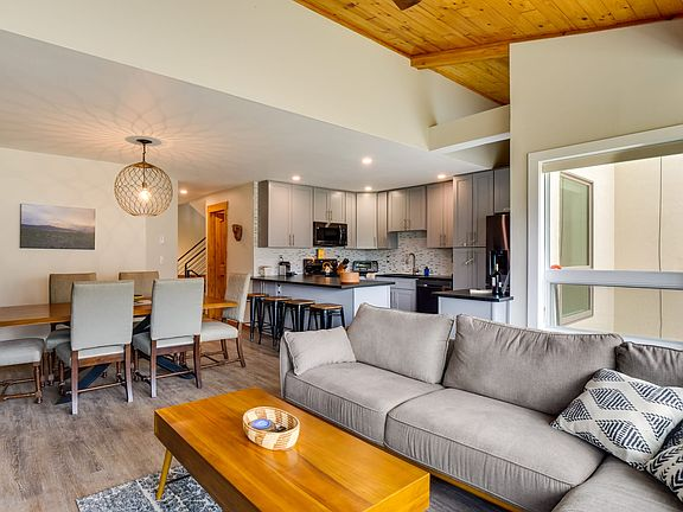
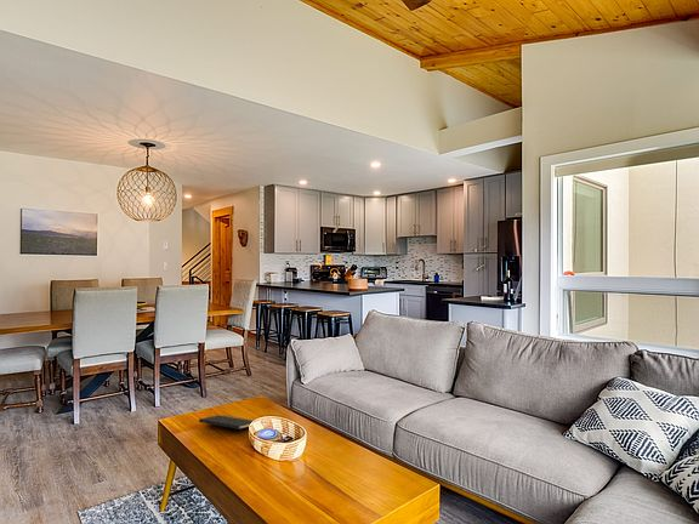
+ notepad [198,414,255,438]
